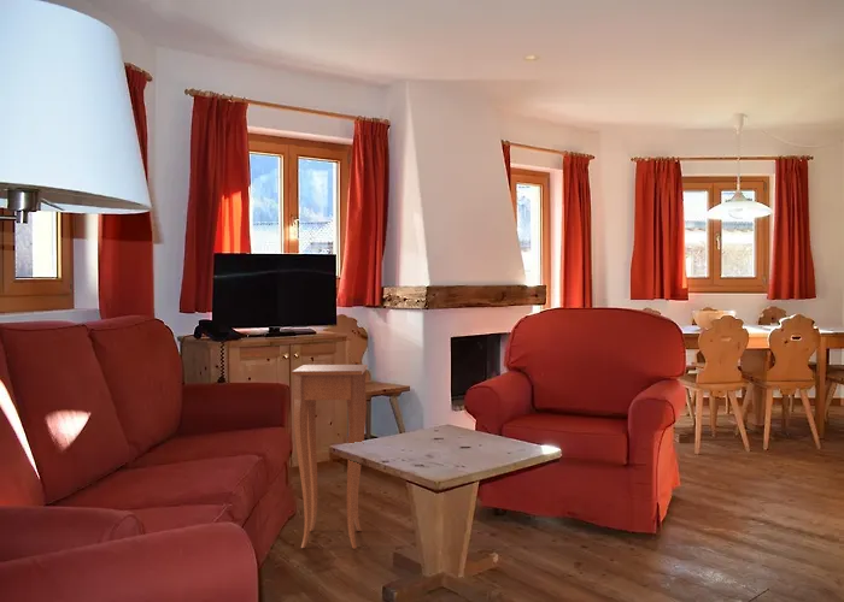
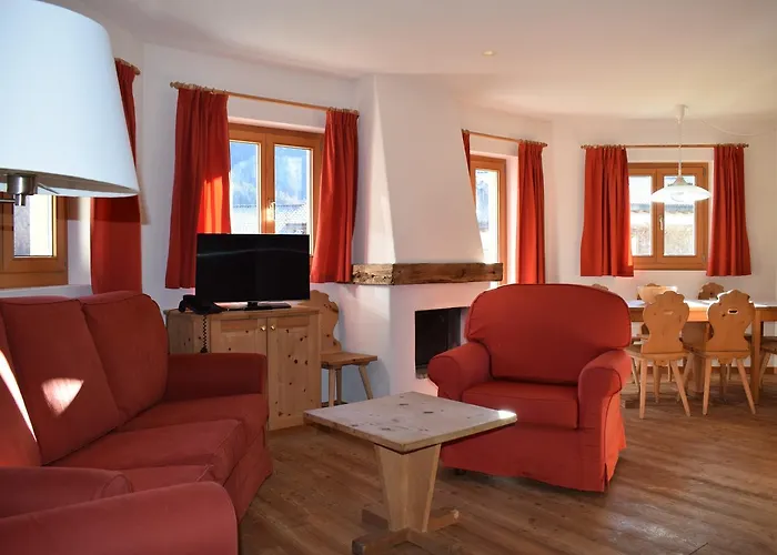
- side table [291,364,369,549]
